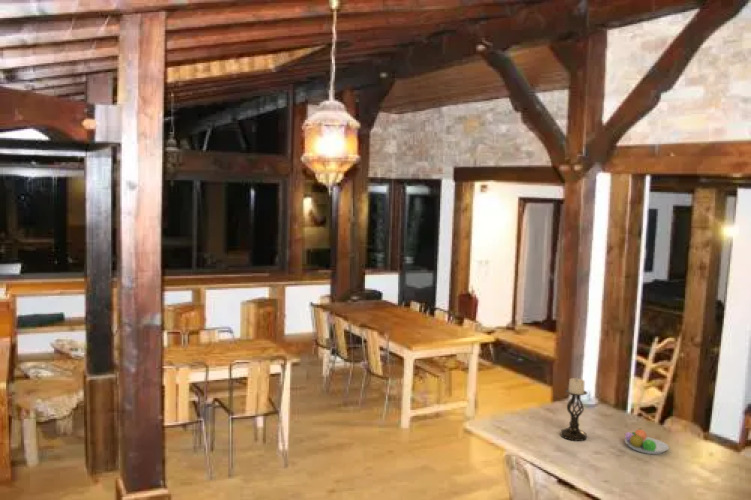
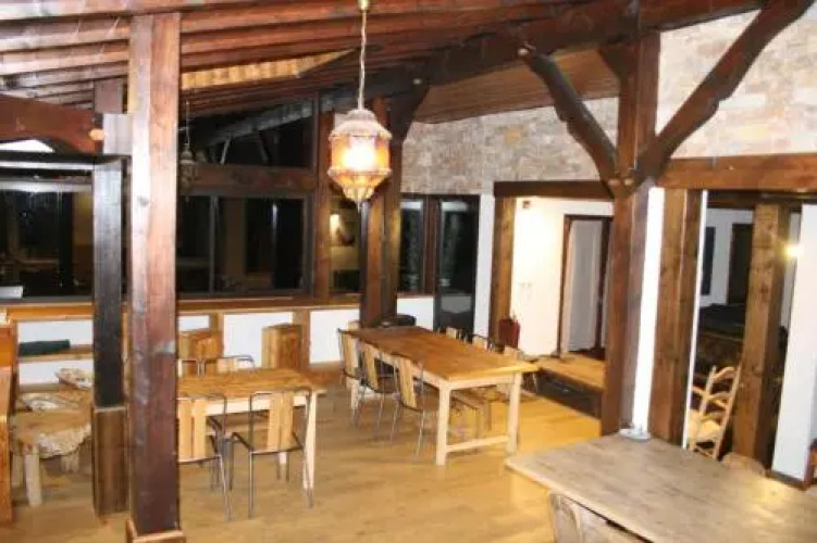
- candle holder [559,377,589,442]
- fruit bowl [624,428,670,455]
